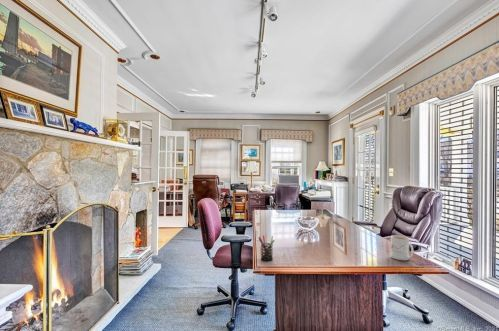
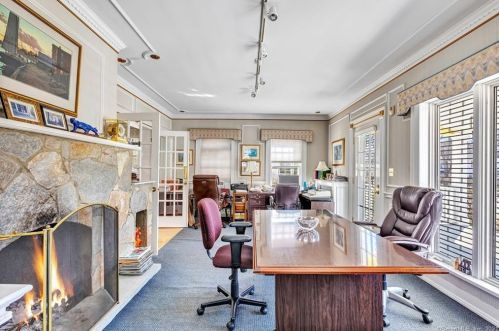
- pen holder [257,234,275,262]
- mug [390,234,414,261]
